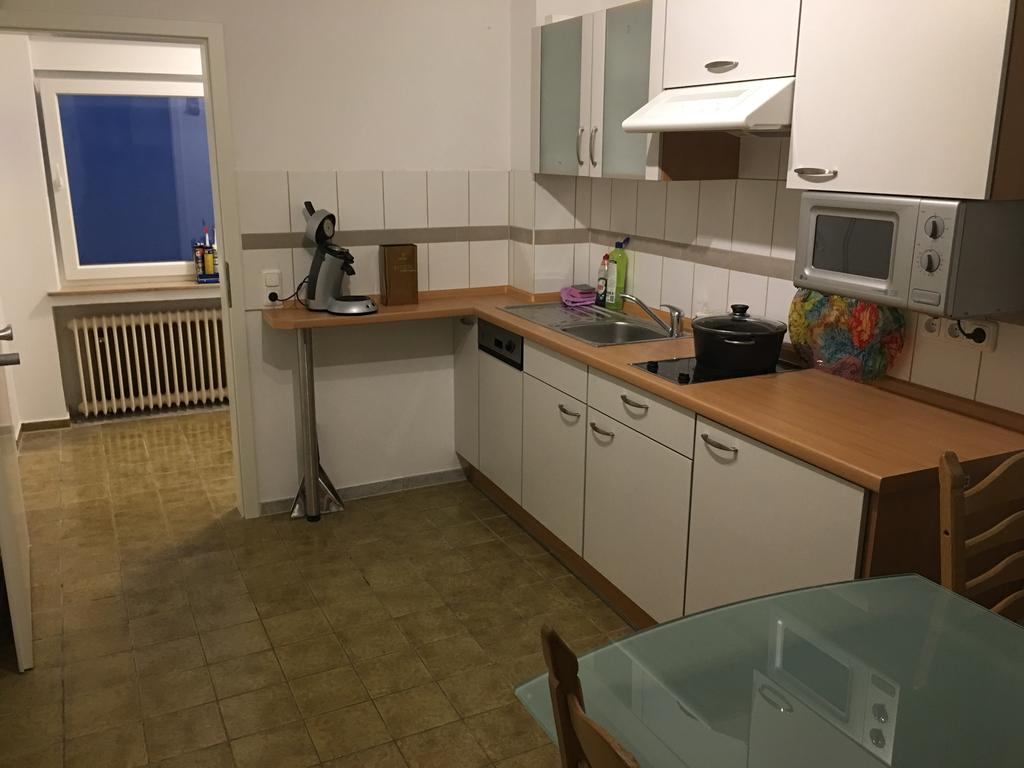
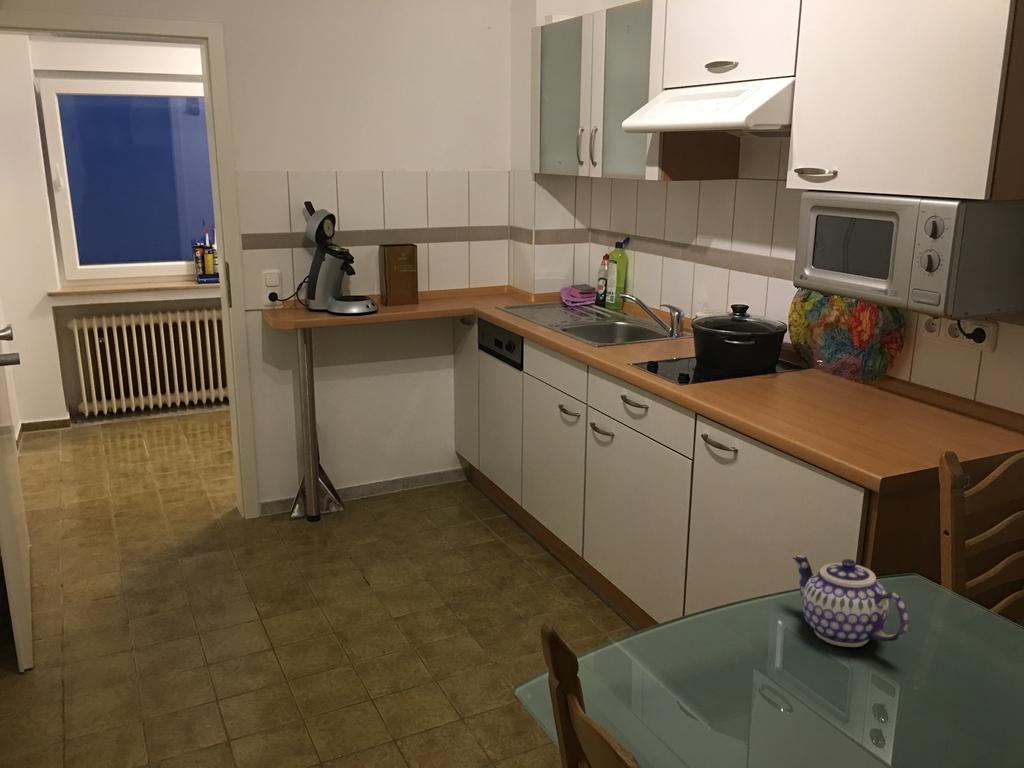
+ teapot [791,554,909,648]
